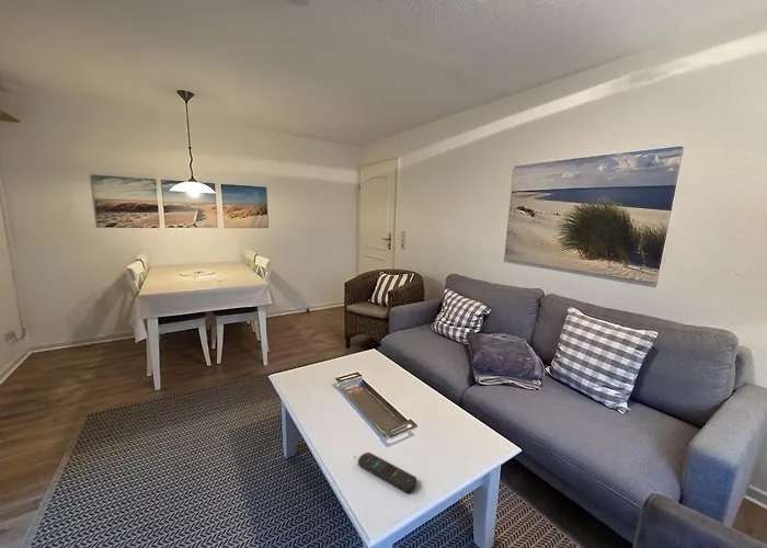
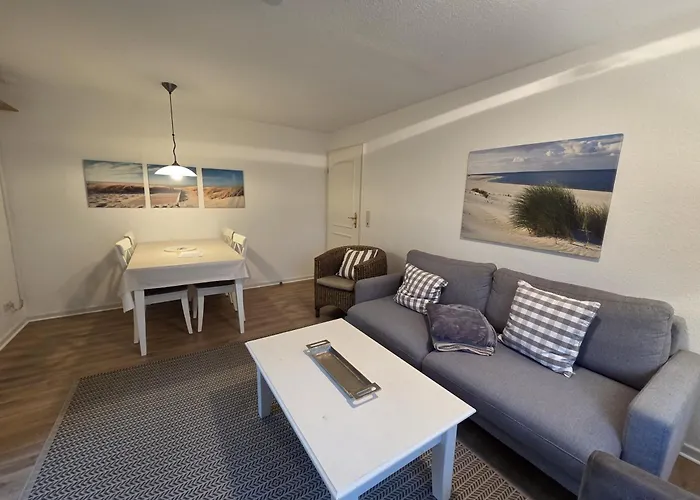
- remote control [357,452,417,494]
